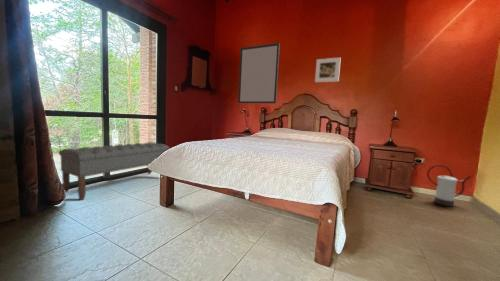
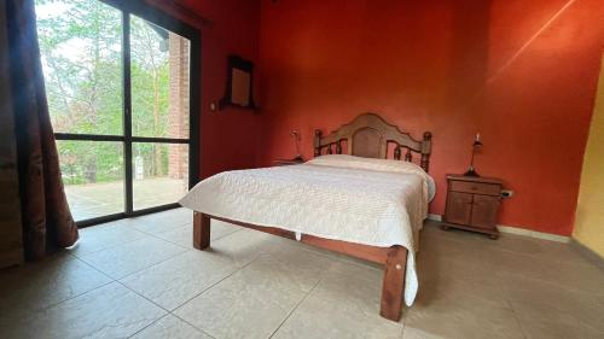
- watering can [426,164,472,207]
- home mirror [237,42,281,105]
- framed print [314,57,342,83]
- bench [58,141,170,201]
